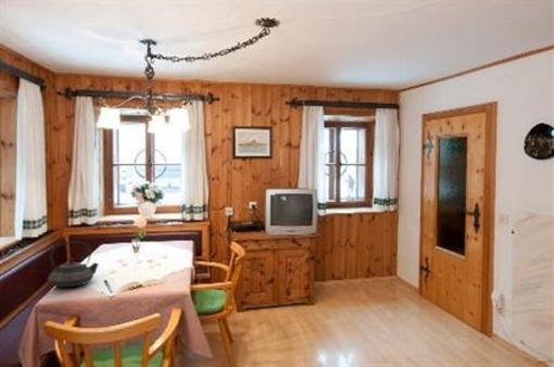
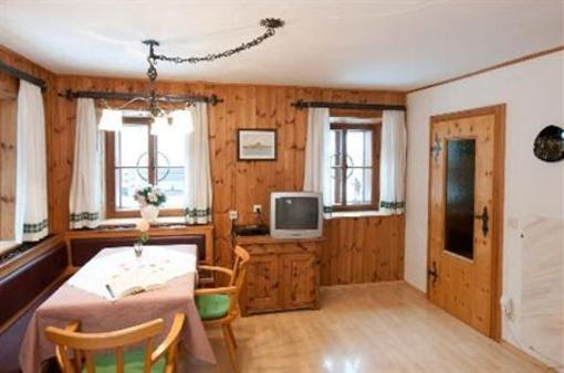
- teapot [47,240,100,288]
